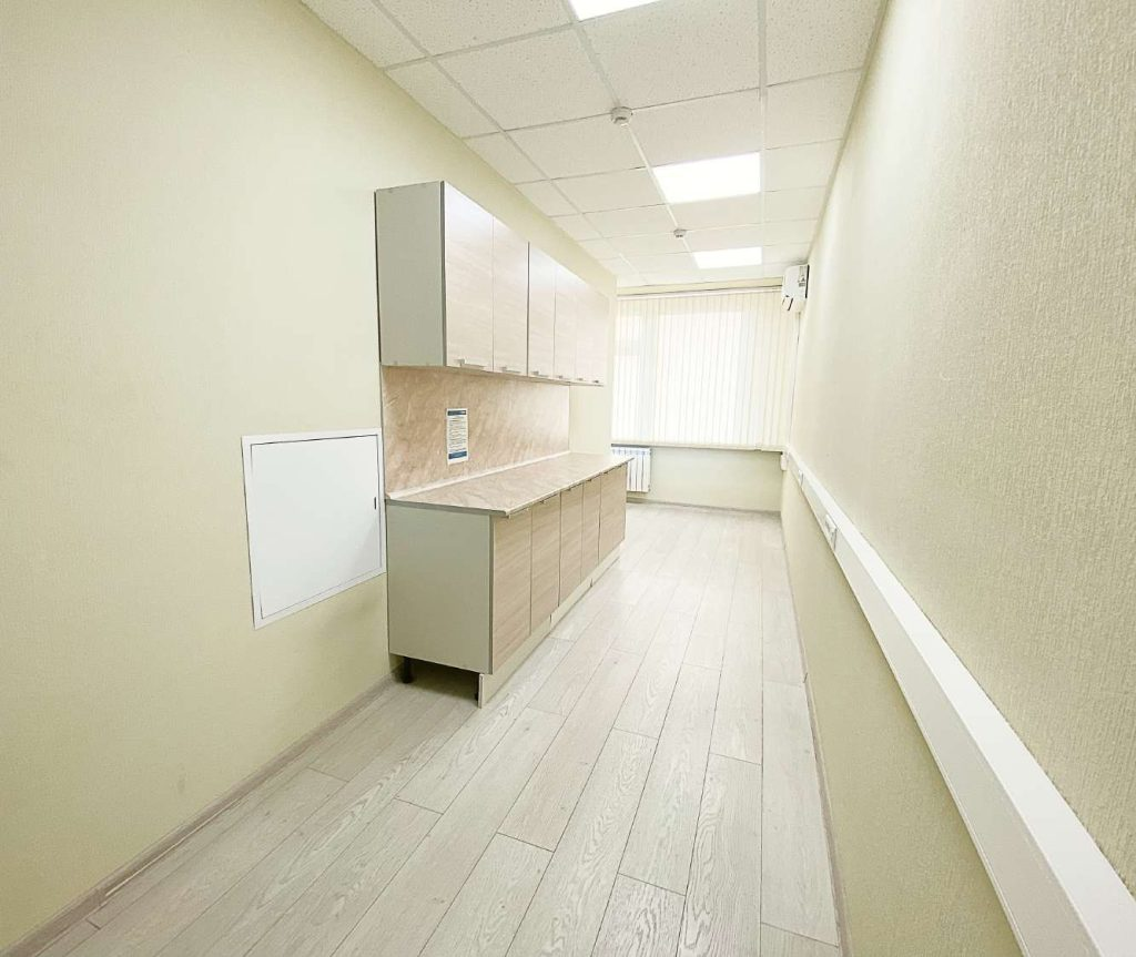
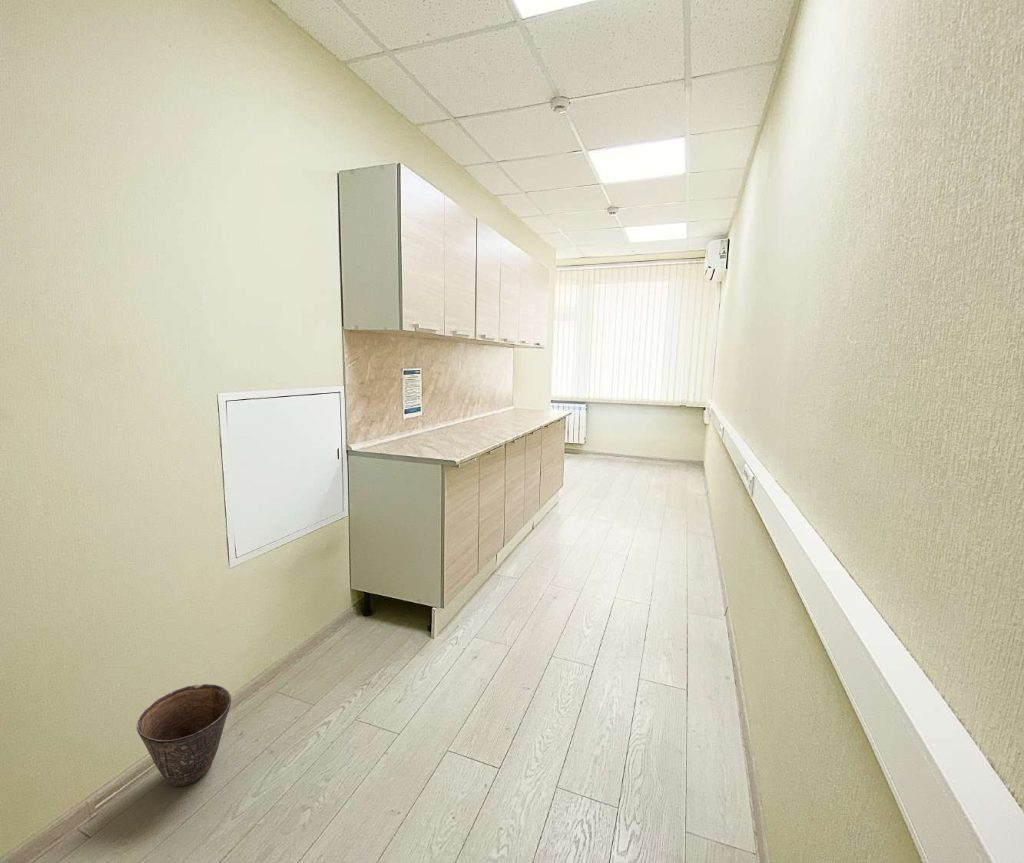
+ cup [136,683,232,787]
